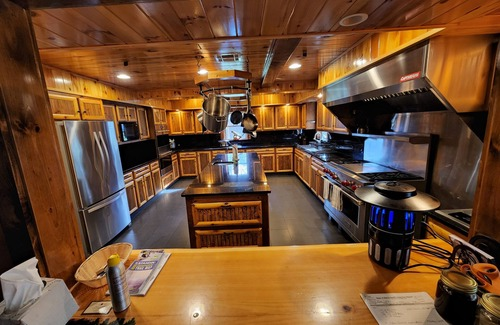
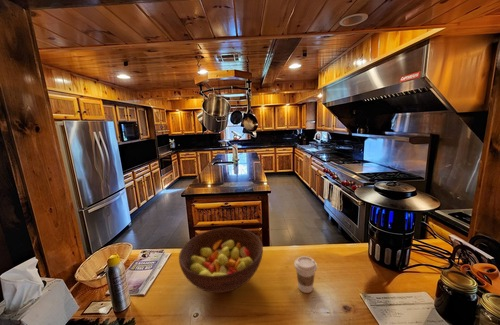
+ coffee cup [293,255,318,294]
+ fruit bowl [178,227,264,294]
